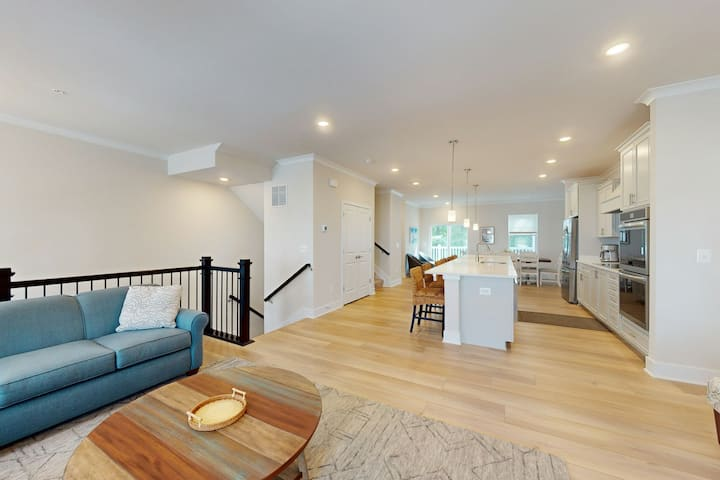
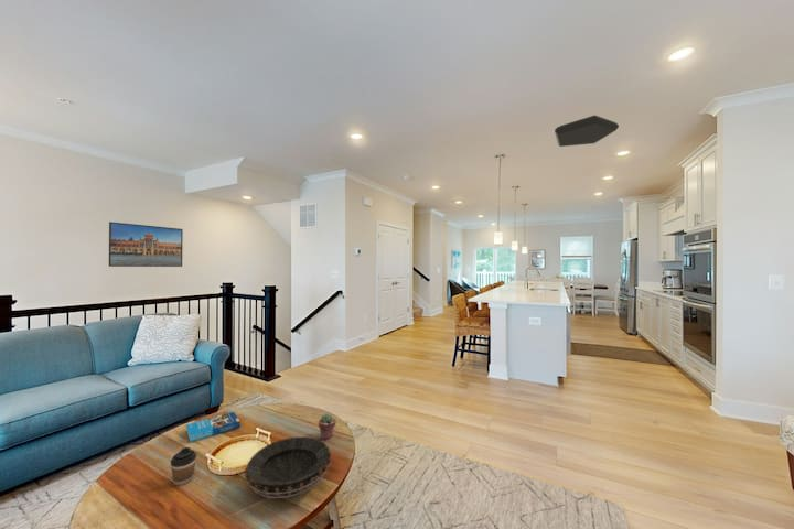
+ coffee cup [170,446,197,486]
+ decorative bowl [244,436,333,499]
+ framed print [108,220,184,268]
+ ceiling light [554,115,620,148]
+ potted succulent [318,412,337,441]
+ book [185,411,242,443]
